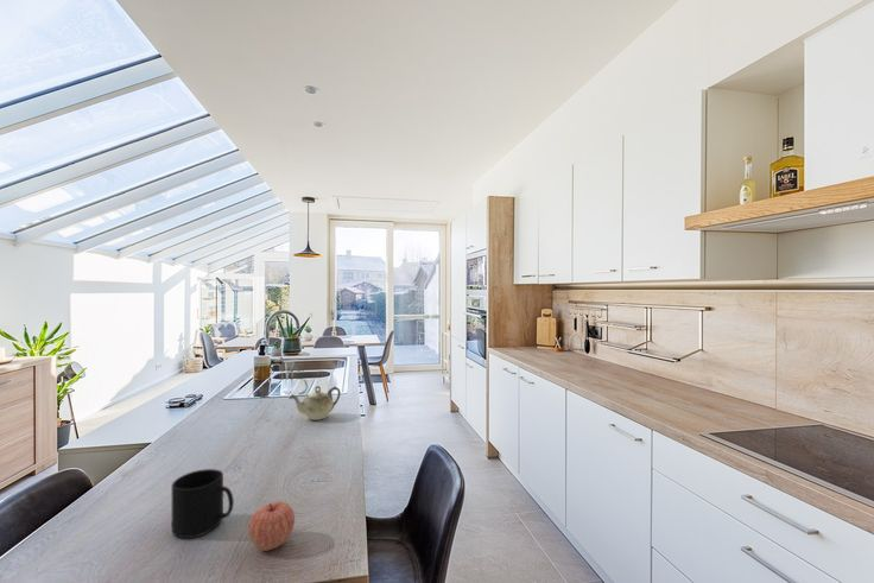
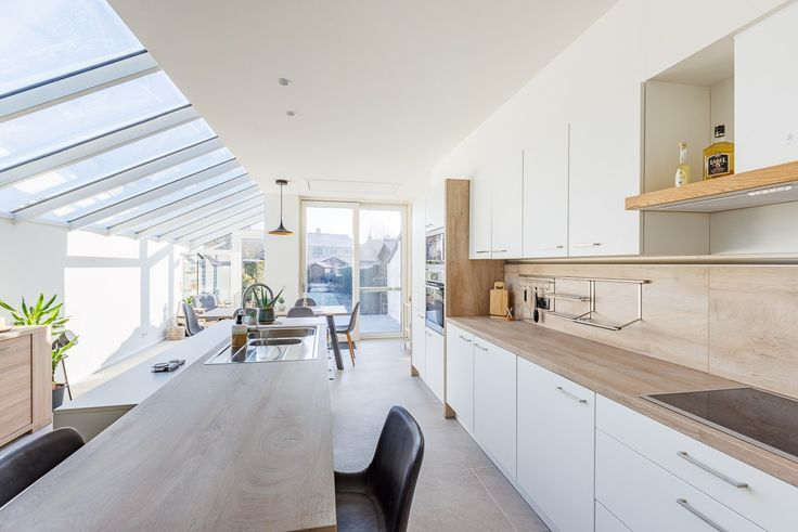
- apple [247,500,296,552]
- teapot [287,385,342,422]
- mug [171,468,235,539]
